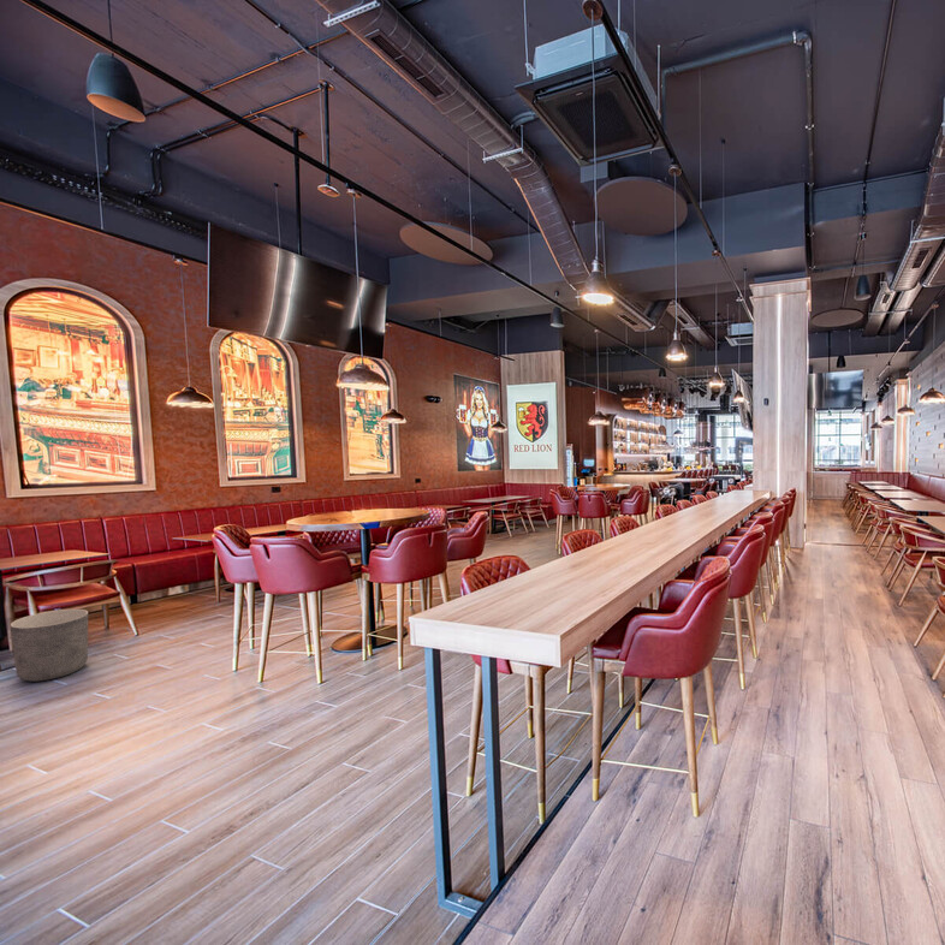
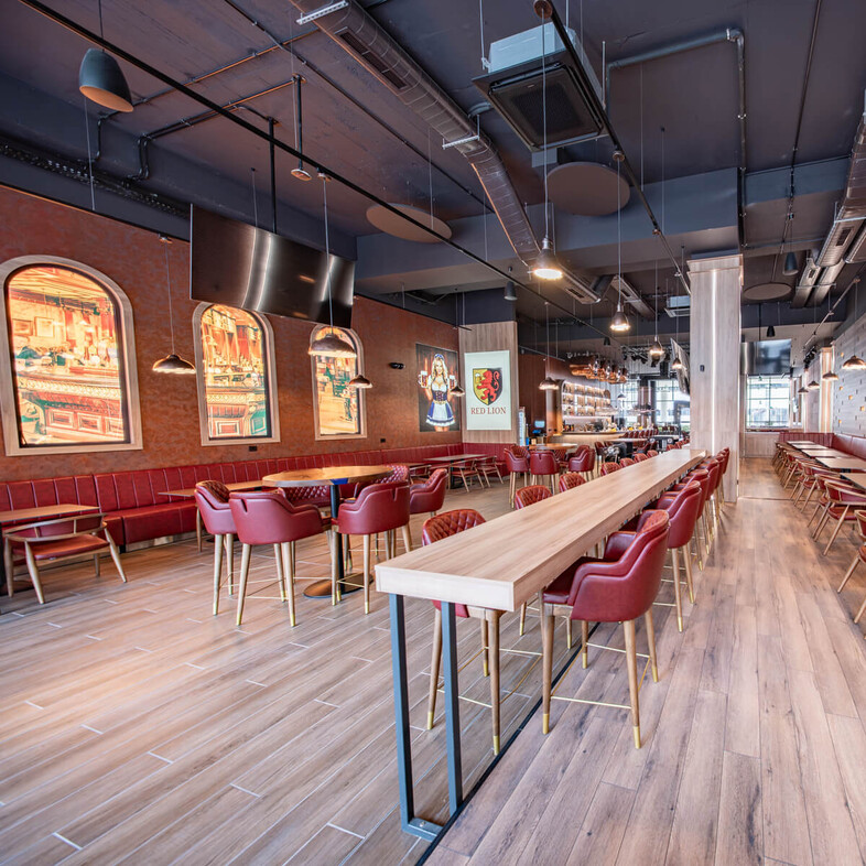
- planter [10,608,89,683]
